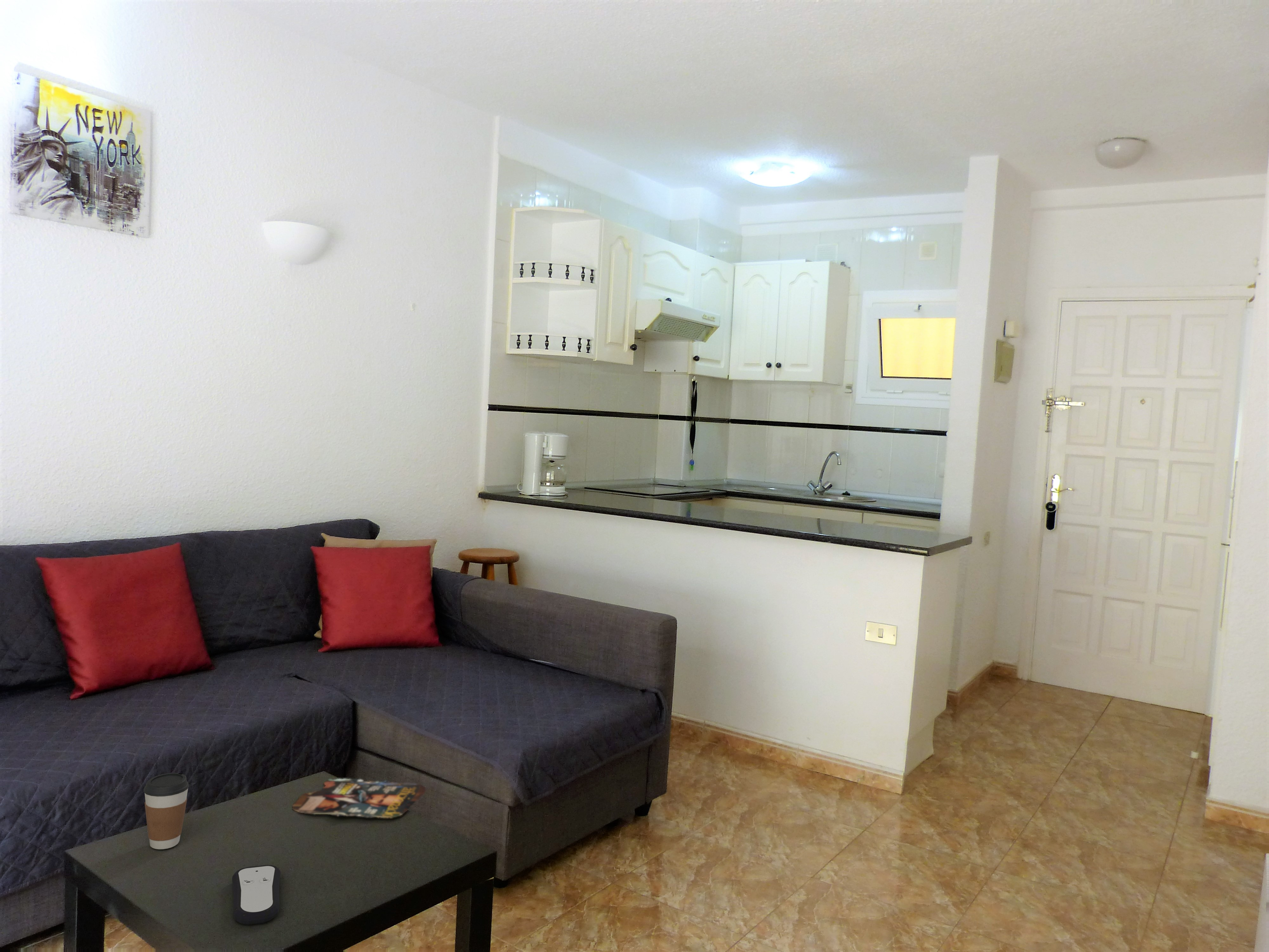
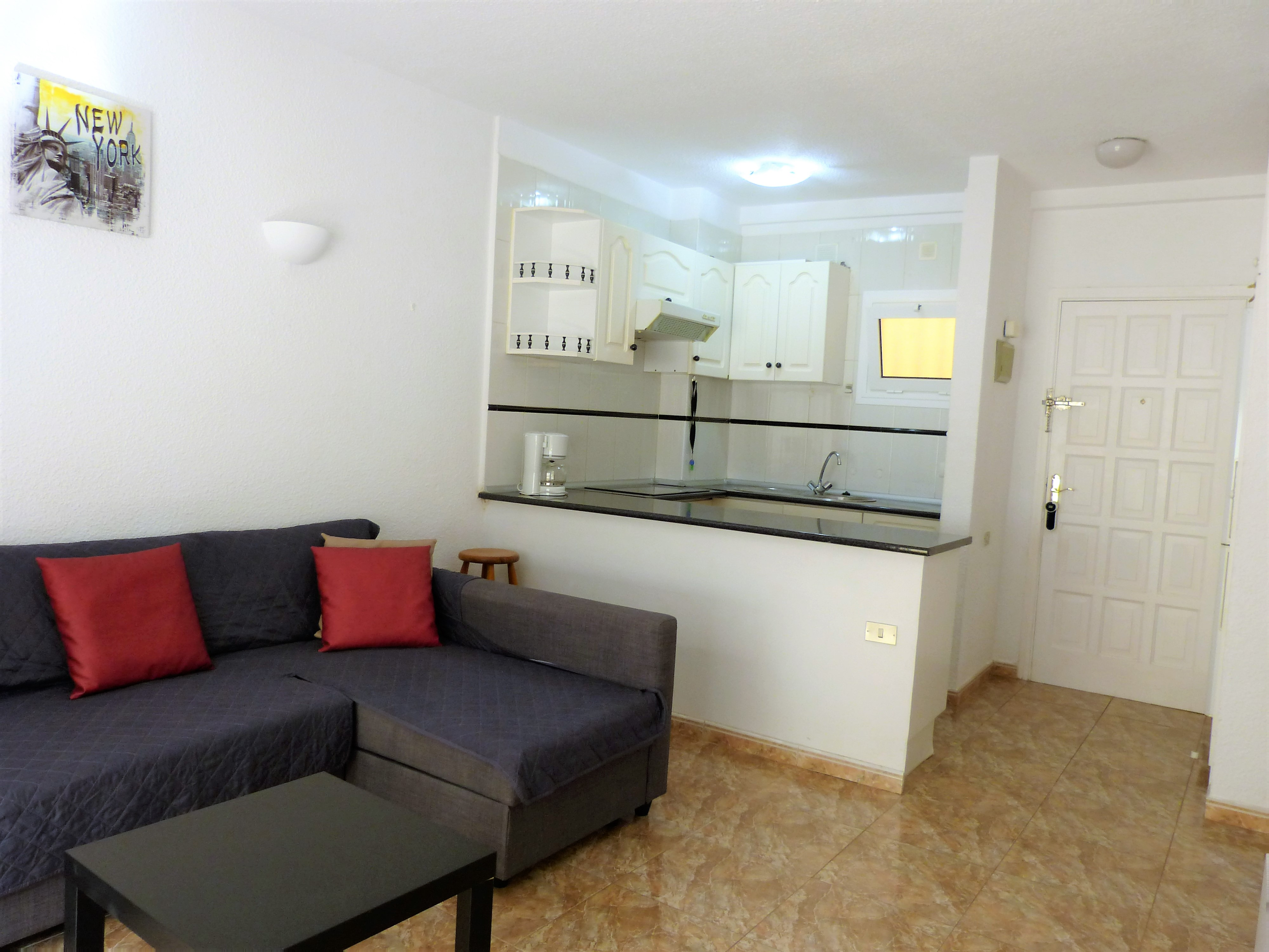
- coffee cup [143,772,189,850]
- remote control [232,865,281,925]
- magazine [292,778,426,818]
